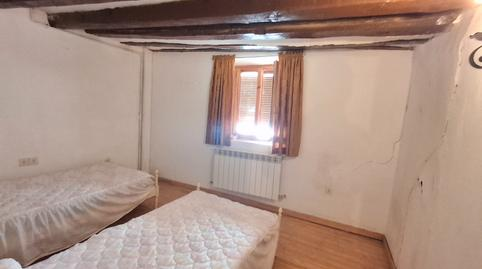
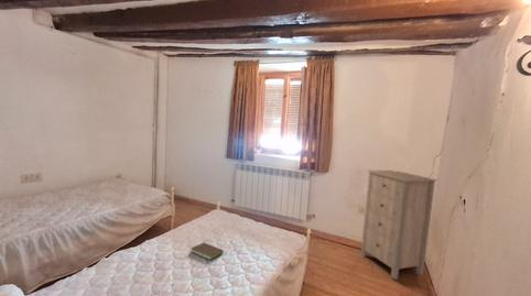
+ book [189,240,225,261]
+ storage cabinet [360,169,438,281]
